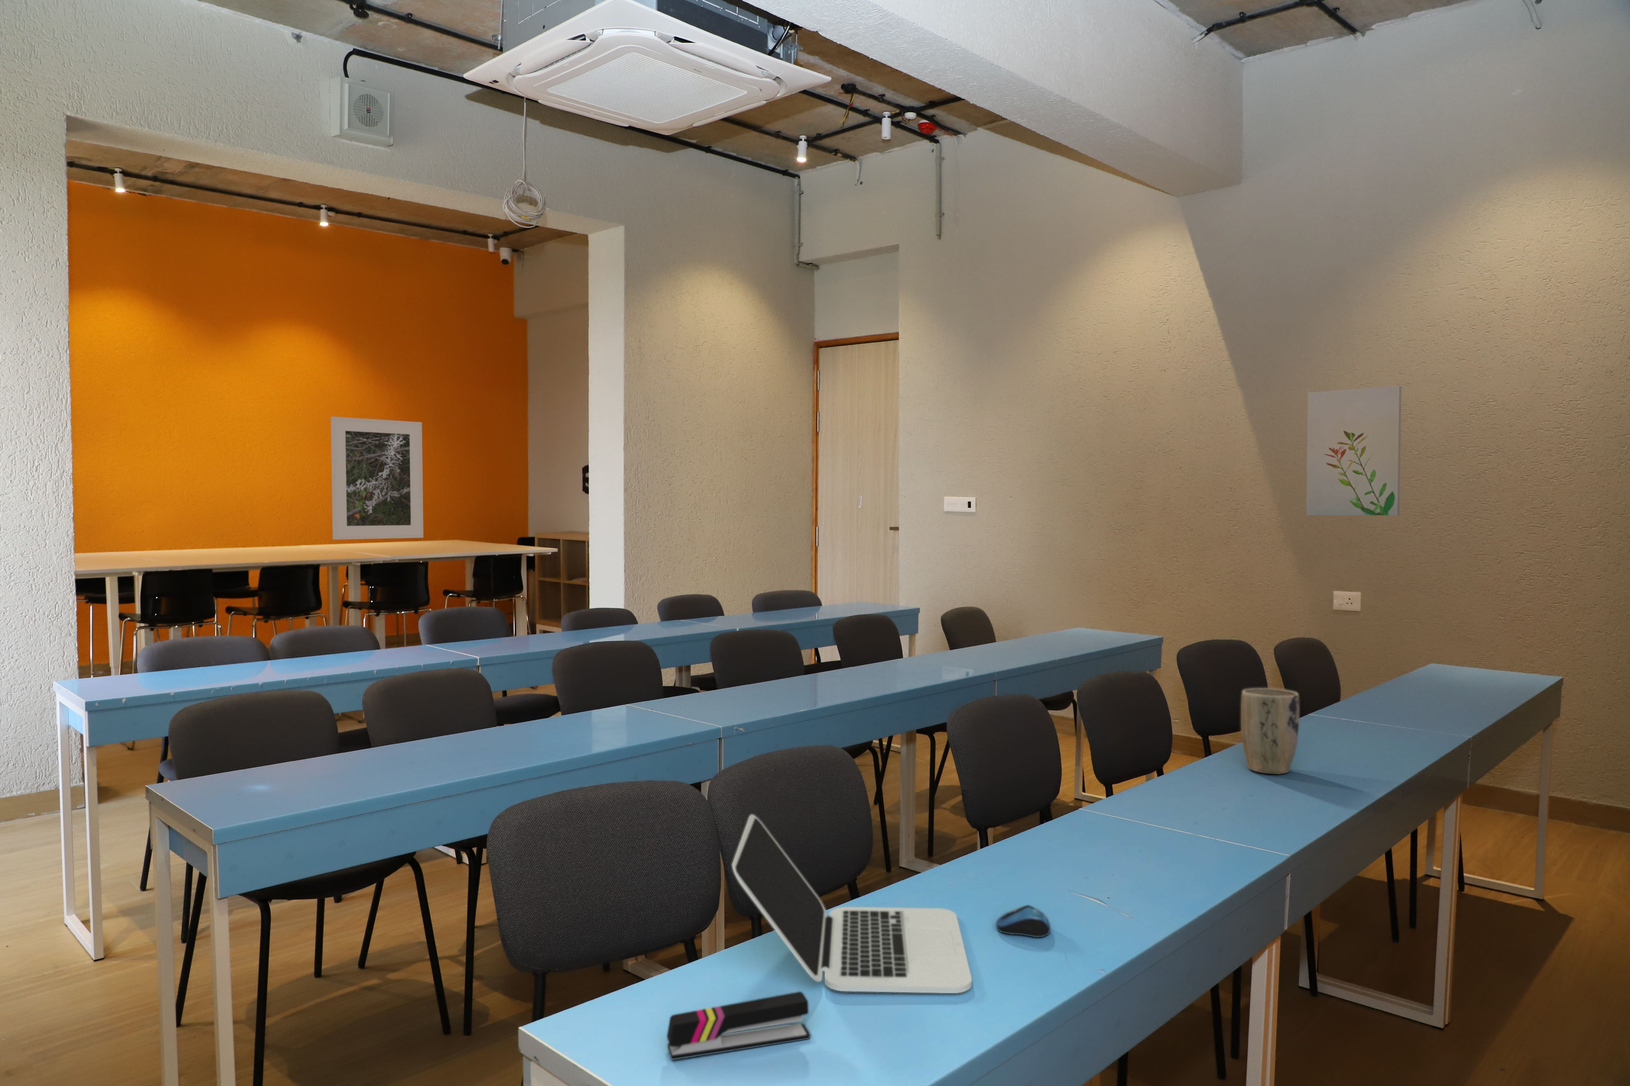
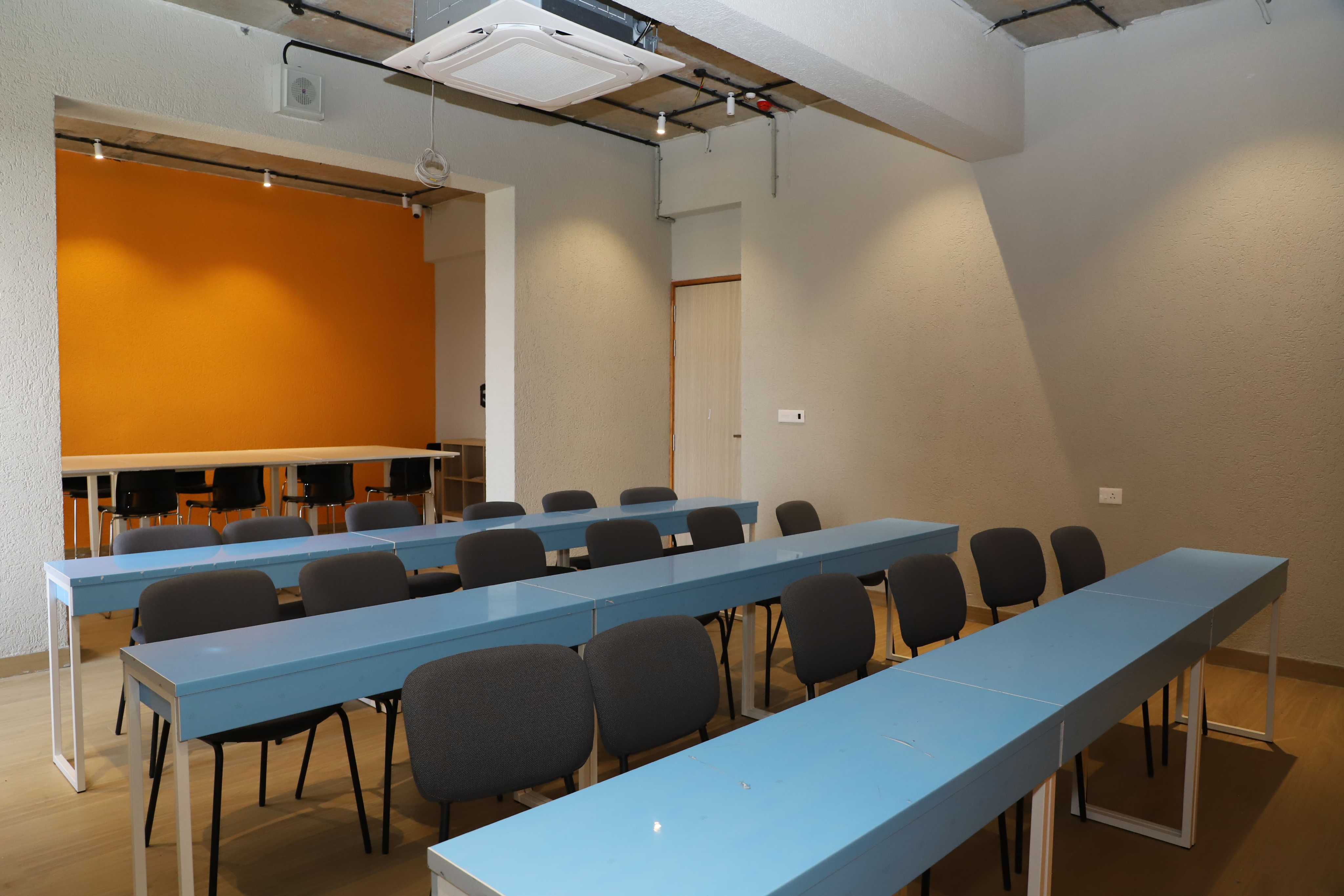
- wall art [1306,385,1402,516]
- plant pot [1241,687,1300,775]
- laptop [731,814,973,994]
- computer mouse [996,904,1051,938]
- stapler [666,991,810,1061]
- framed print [330,416,423,541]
